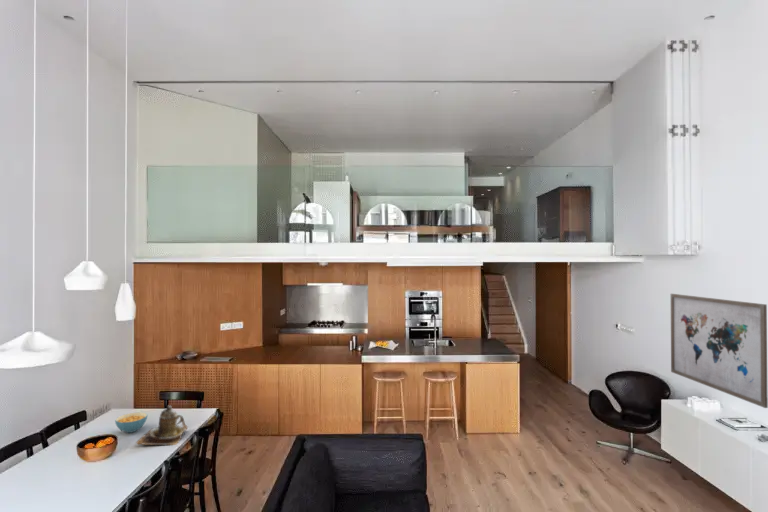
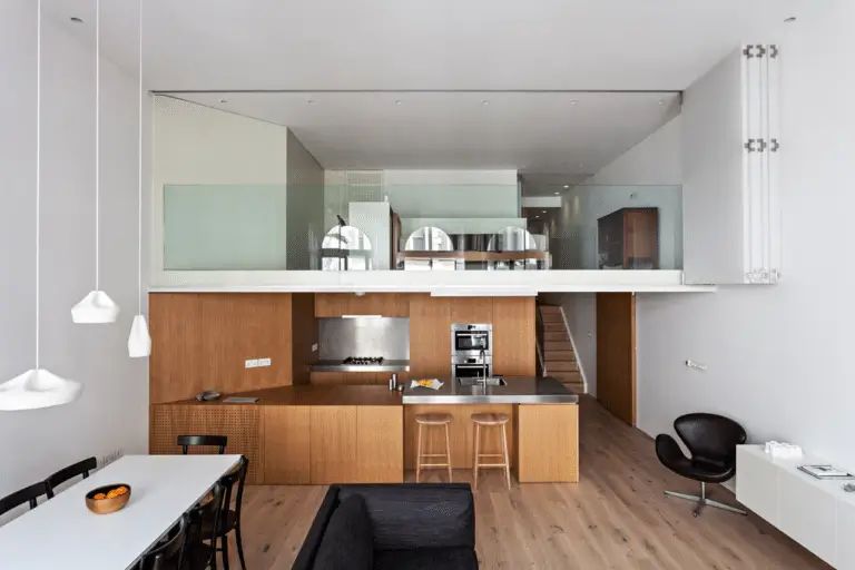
- teapot [135,404,189,446]
- cereal bowl [114,411,148,434]
- wall art [670,293,768,409]
